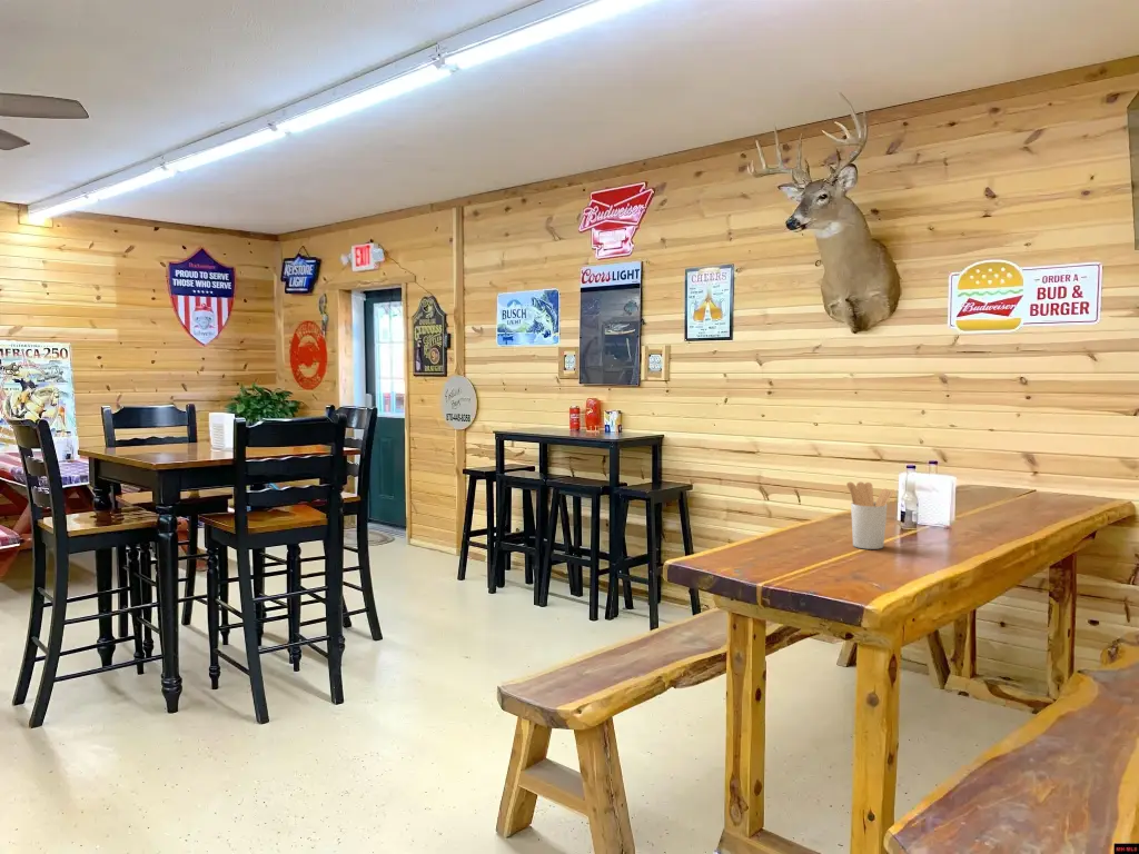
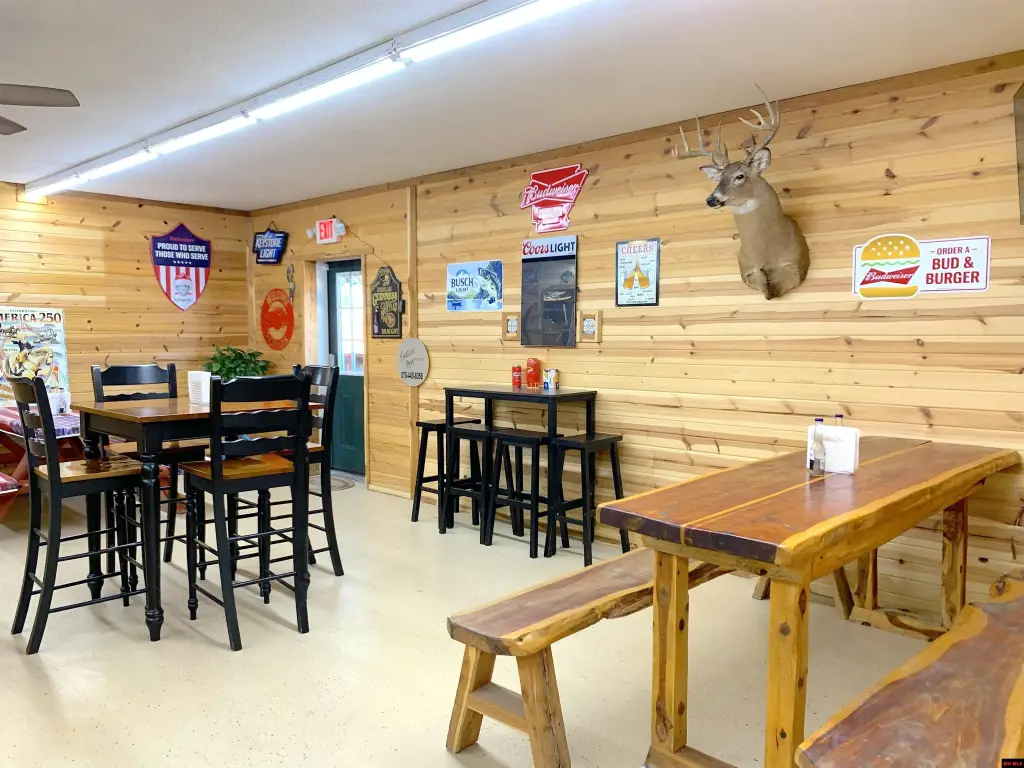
- utensil holder [845,481,893,550]
